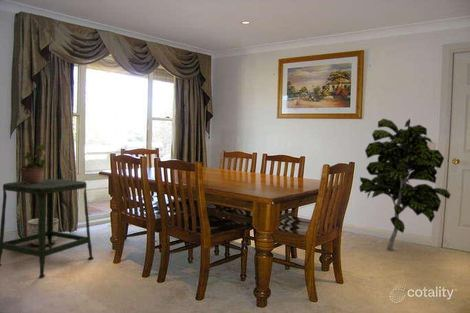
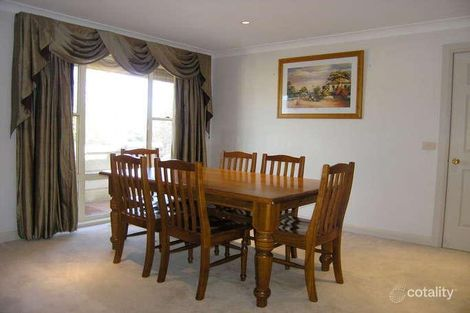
- indoor plant [358,117,452,251]
- stool [0,178,94,278]
- potted plant [18,142,48,184]
- planter [27,217,60,247]
